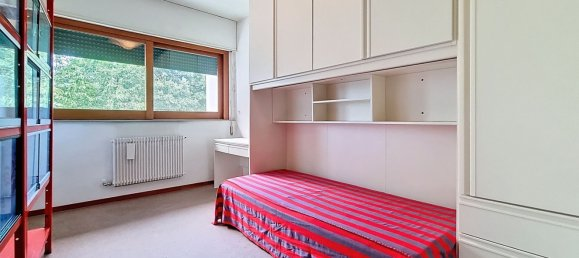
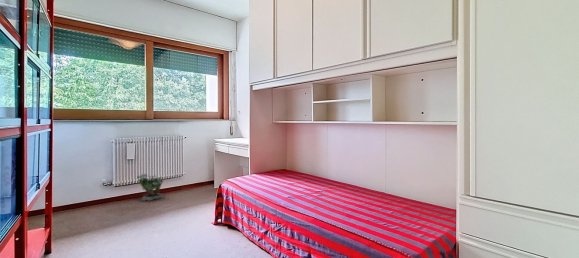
+ potted plant [136,173,166,202]
